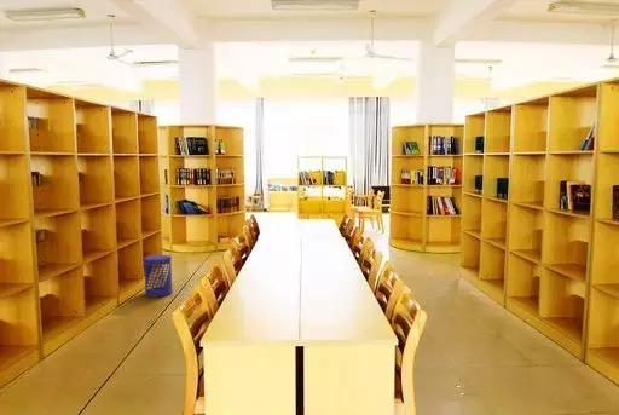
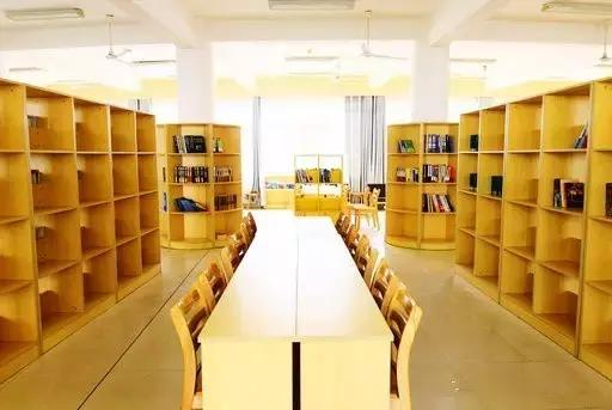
- waste bin [143,254,174,298]
